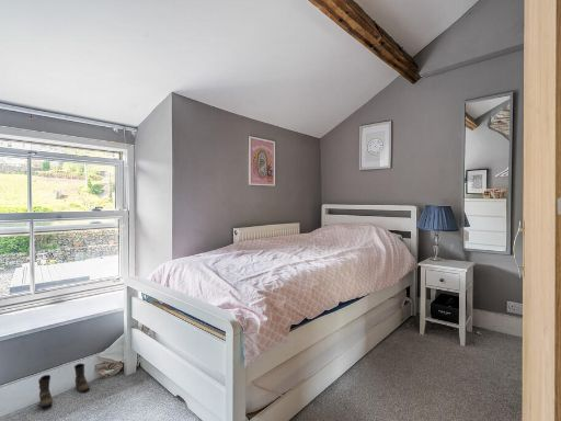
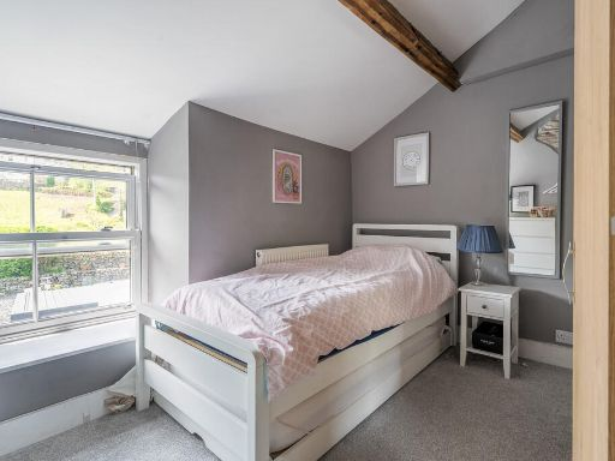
- boots [37,363,90,408]
